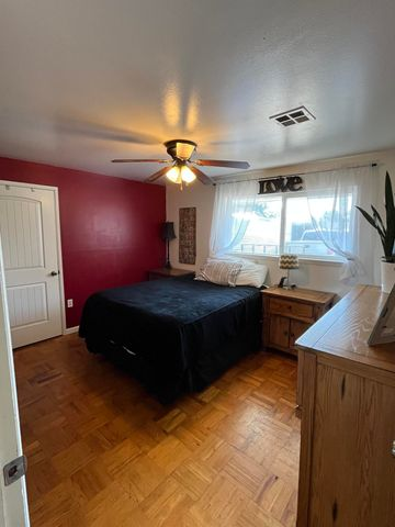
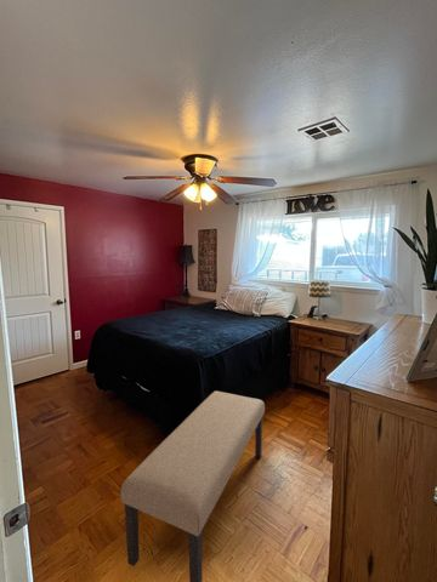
+ bench [119,390,266,582]
